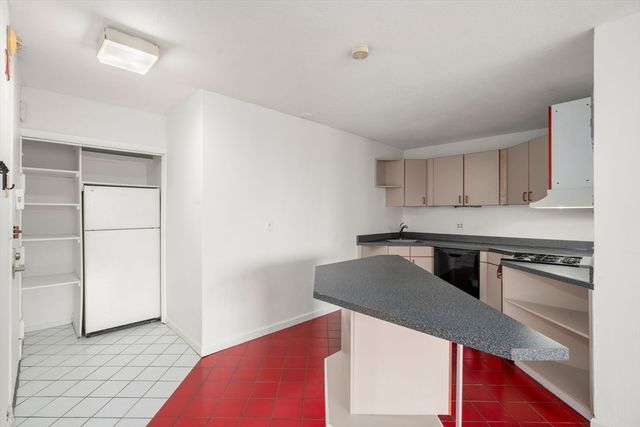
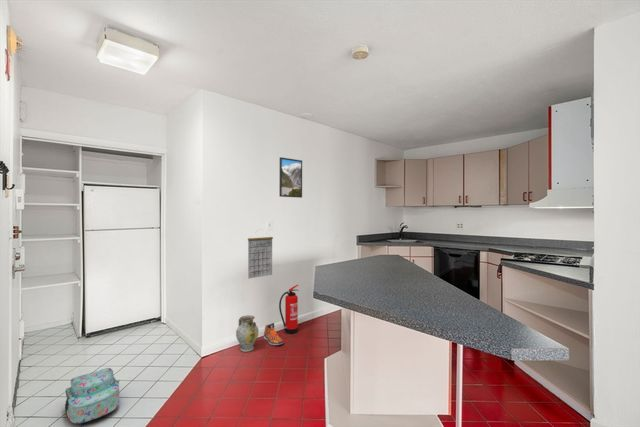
+ backpack [64,367,120,424]
+ fire extinguisher [278,284,299,334]
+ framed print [278,156,303,199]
+ sneaker [263,322,284,346]
+ calendar [247,228,274,280]
+ ceramic jug [235,315,260,353]
